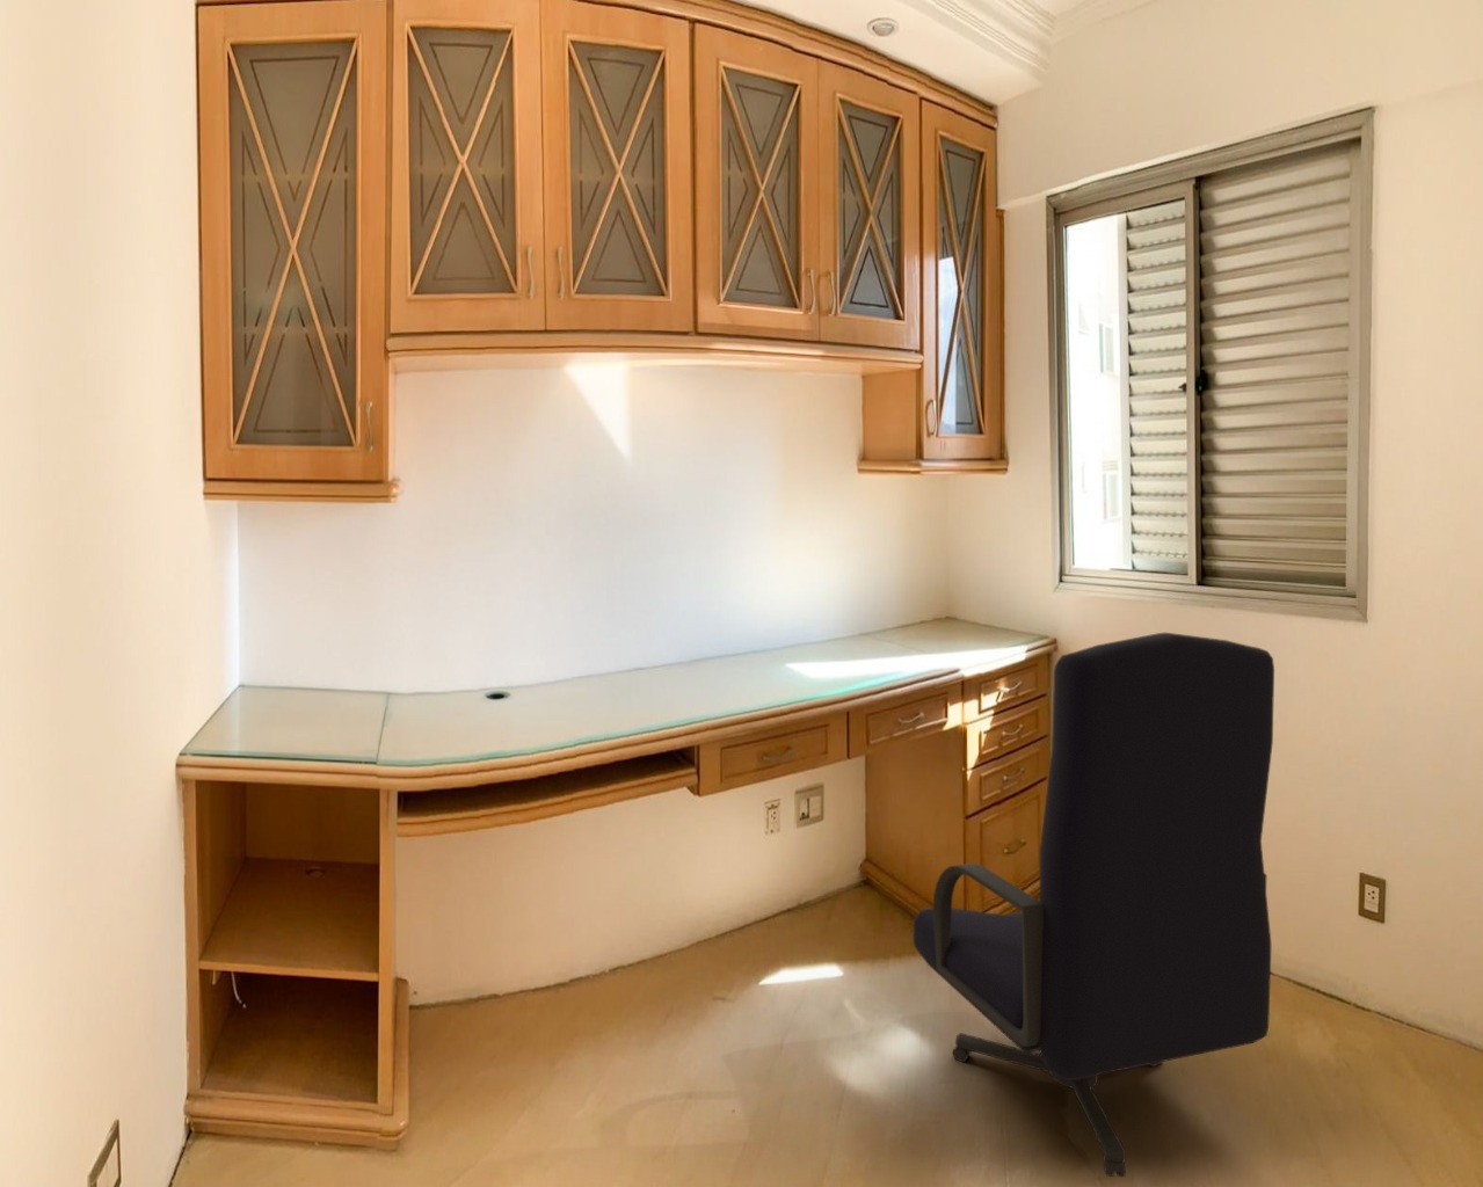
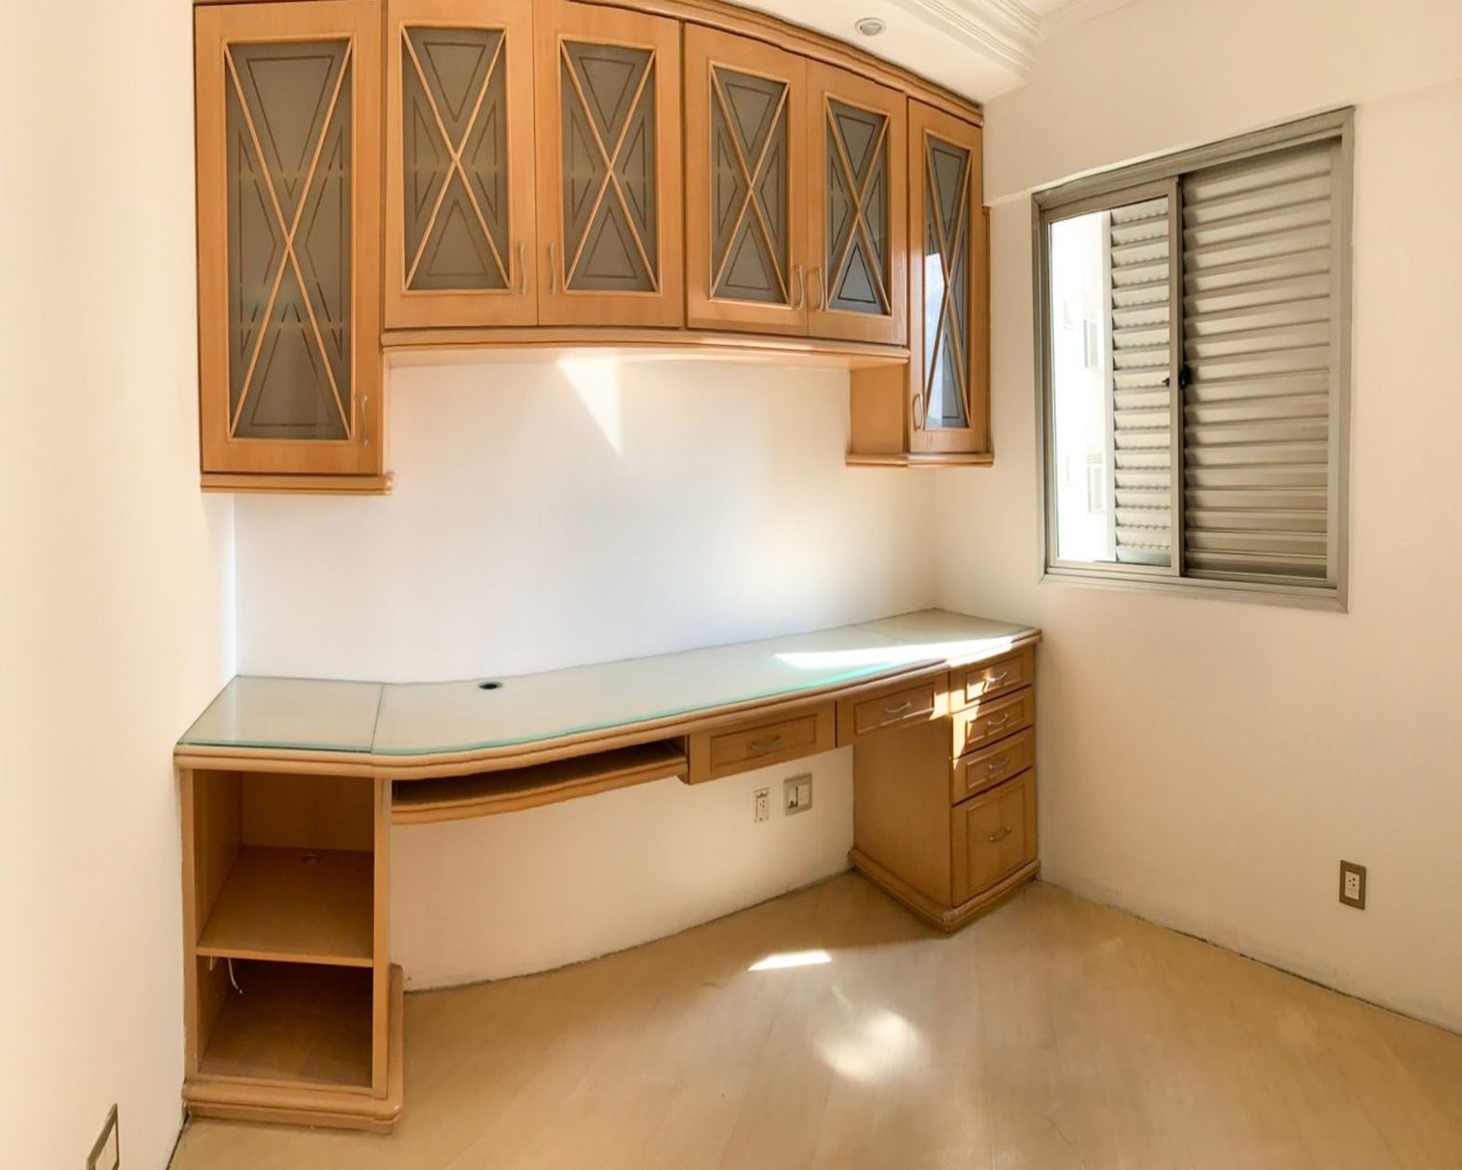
- office chair [912,632,1276,1177]
